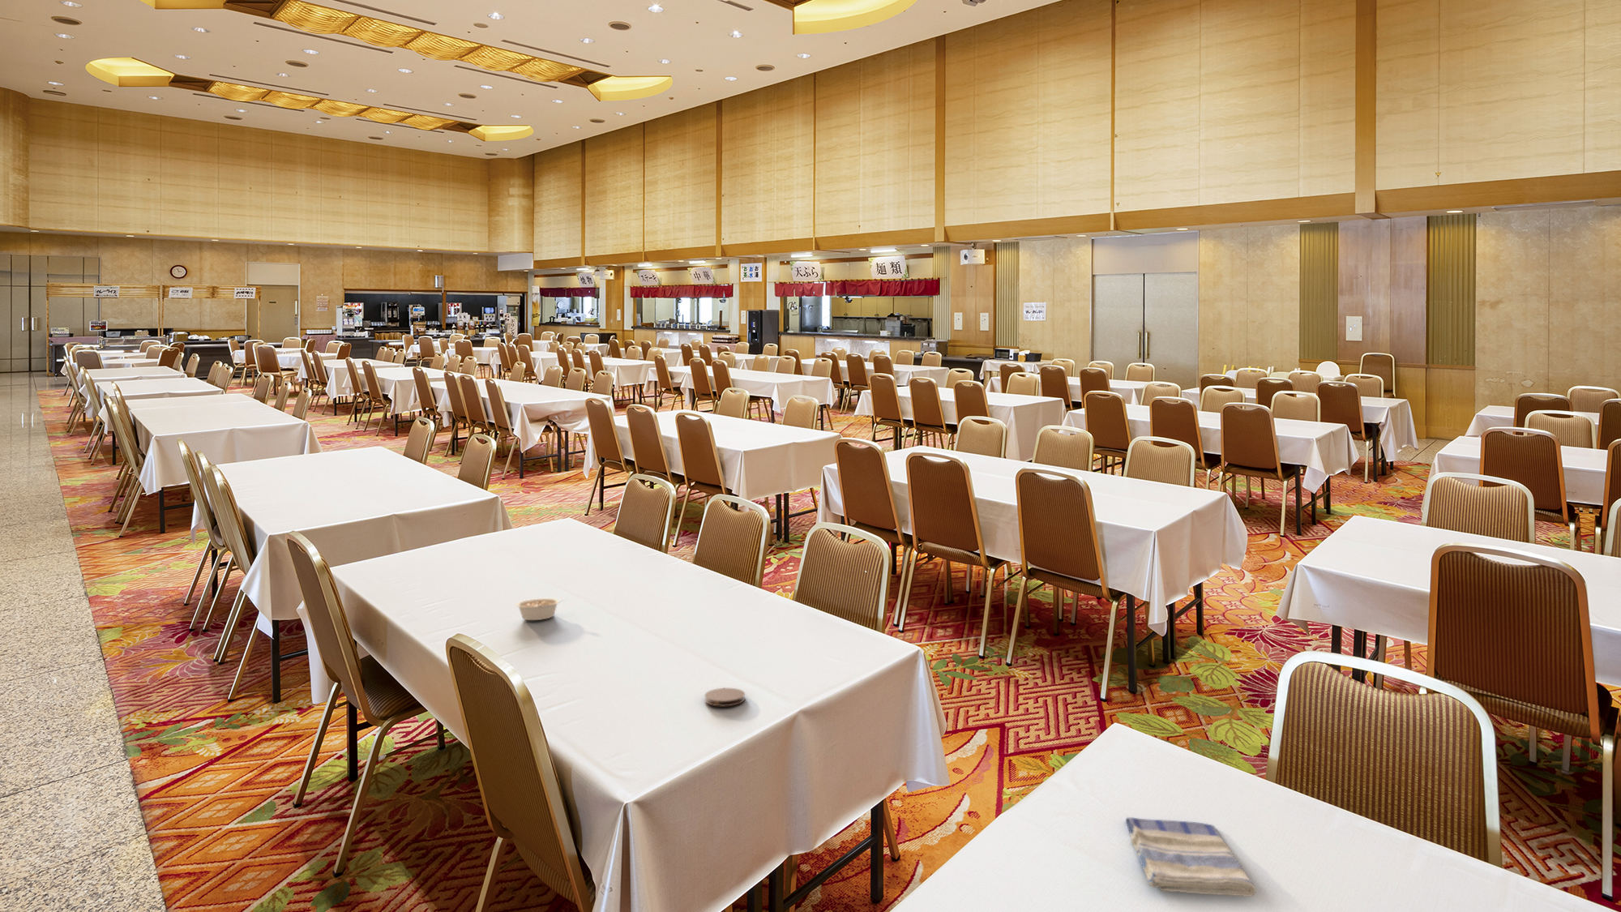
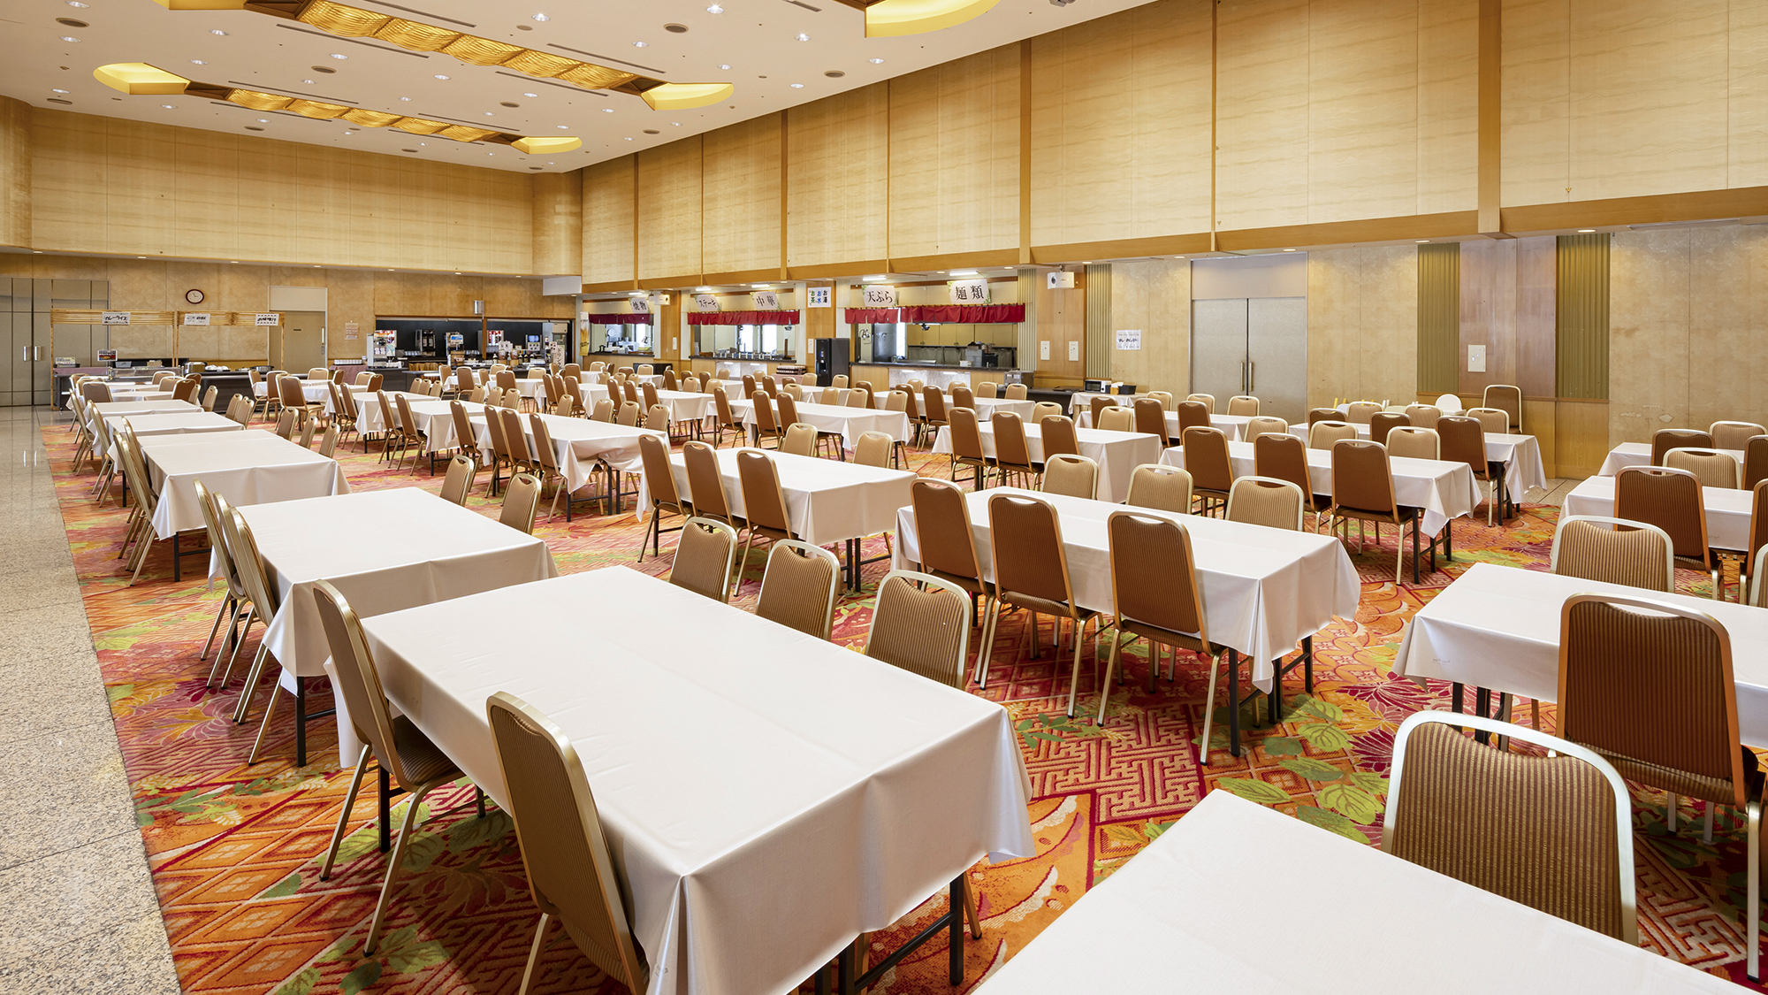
- dish towel [1124,816,1257,898]
- legume [514,598,569,621]
- coaster [705,687,746,708]
